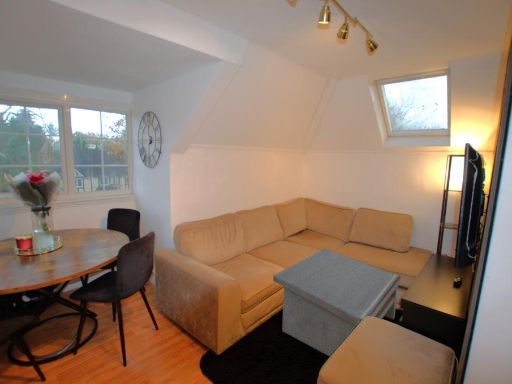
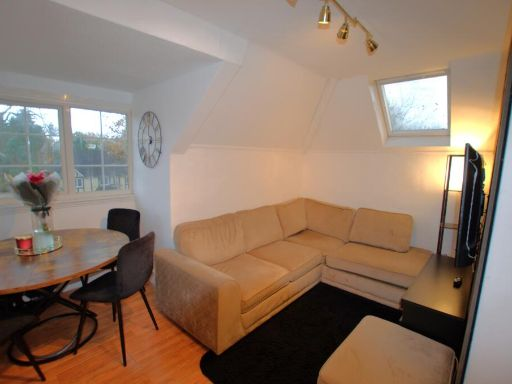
- coffee table [272,248,402,357]
